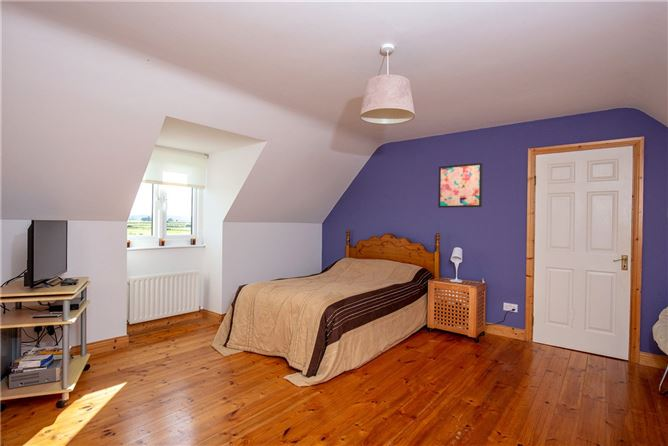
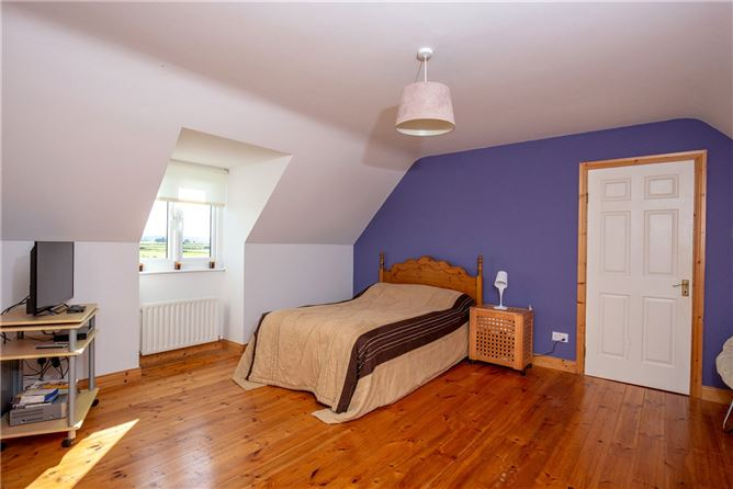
- wall art [437,162,483,209]
